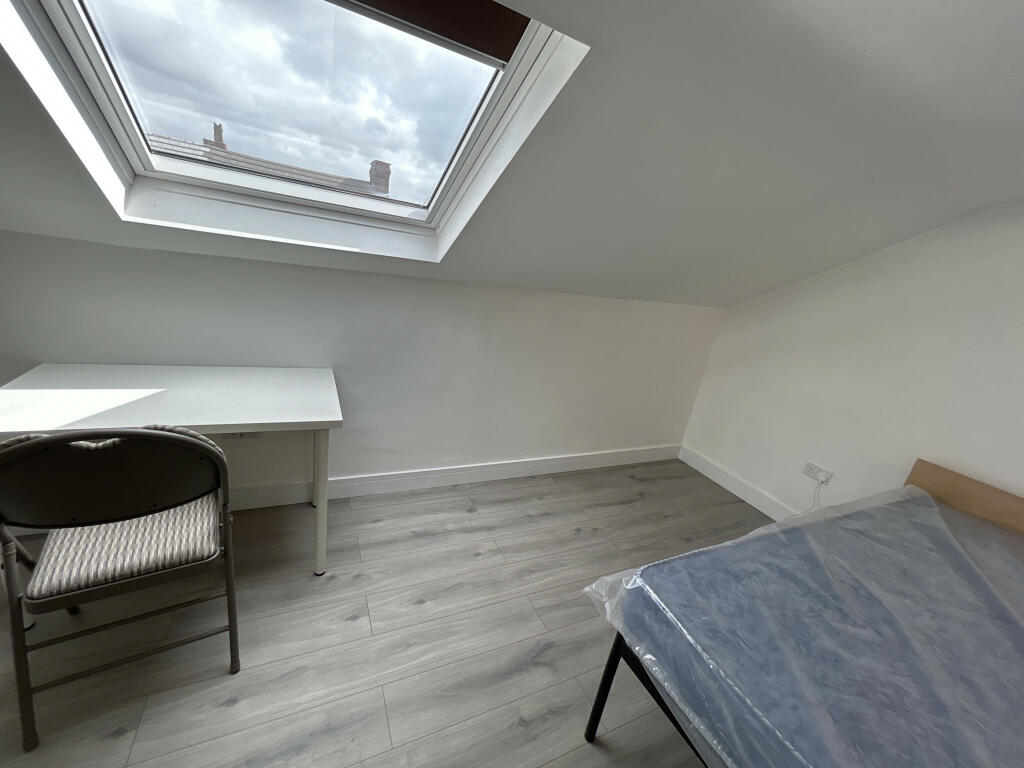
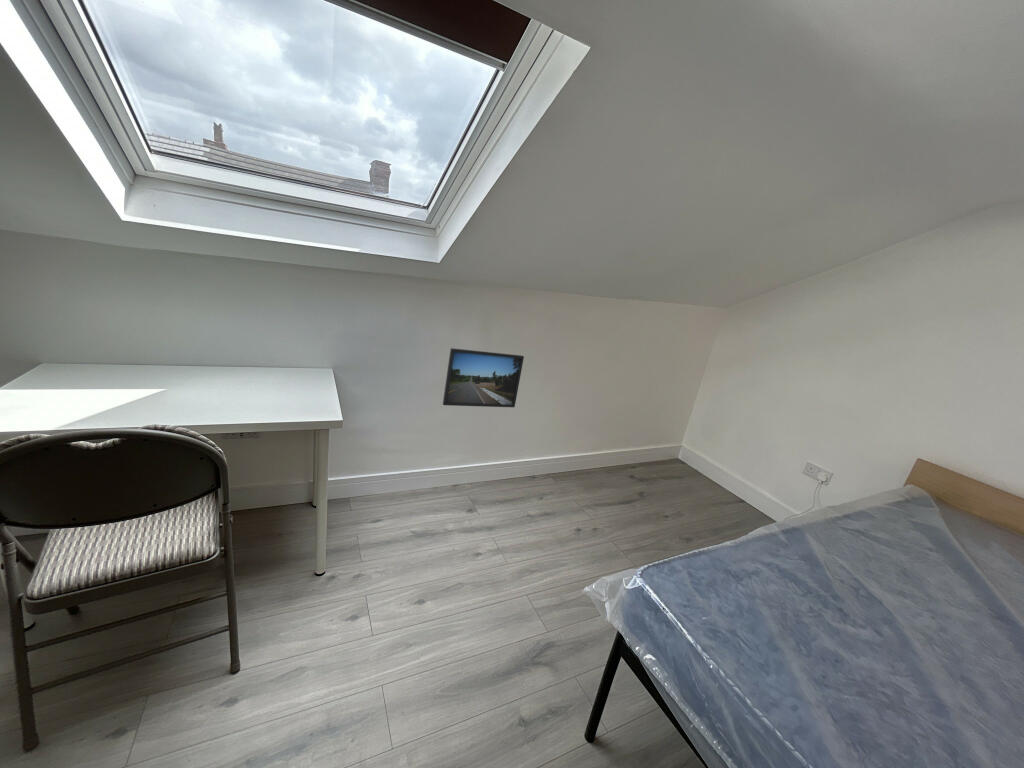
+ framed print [442,347,525,408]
